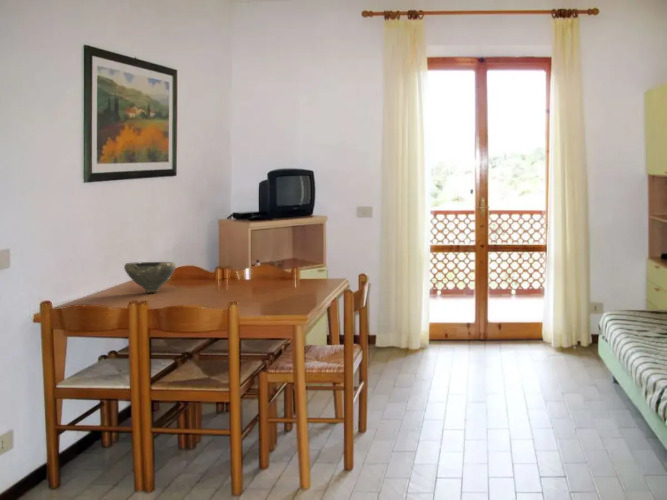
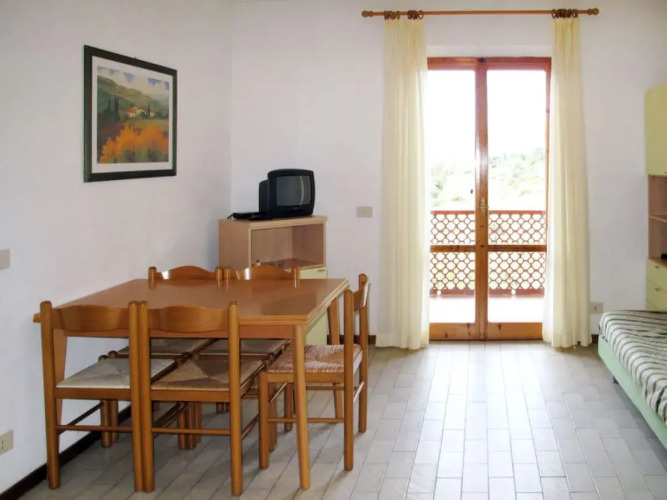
- bowl [123,261,177,294]
